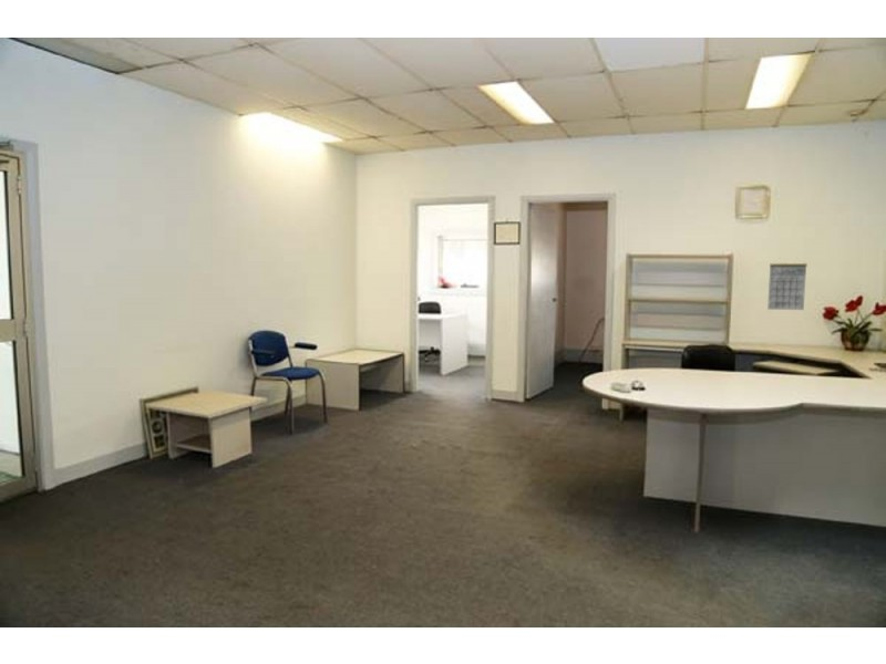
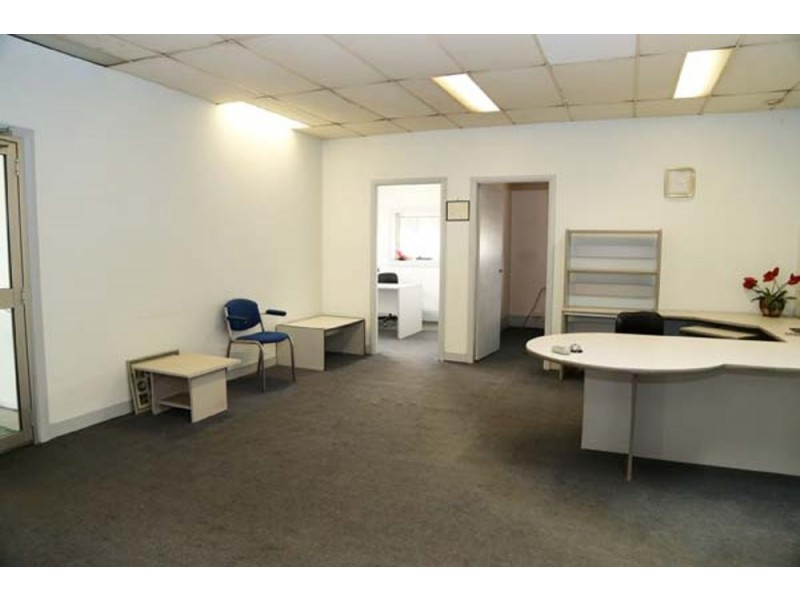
- calendar [766,258,808,311]
